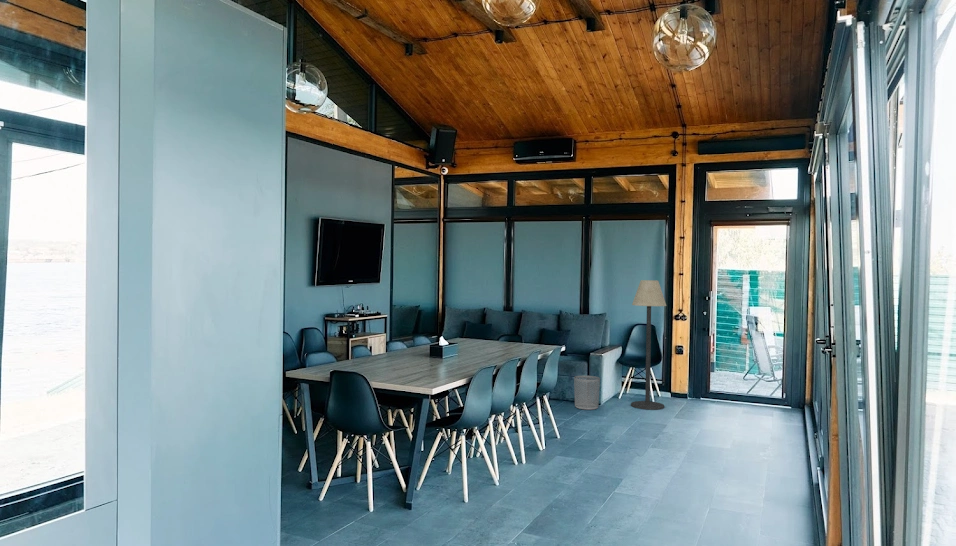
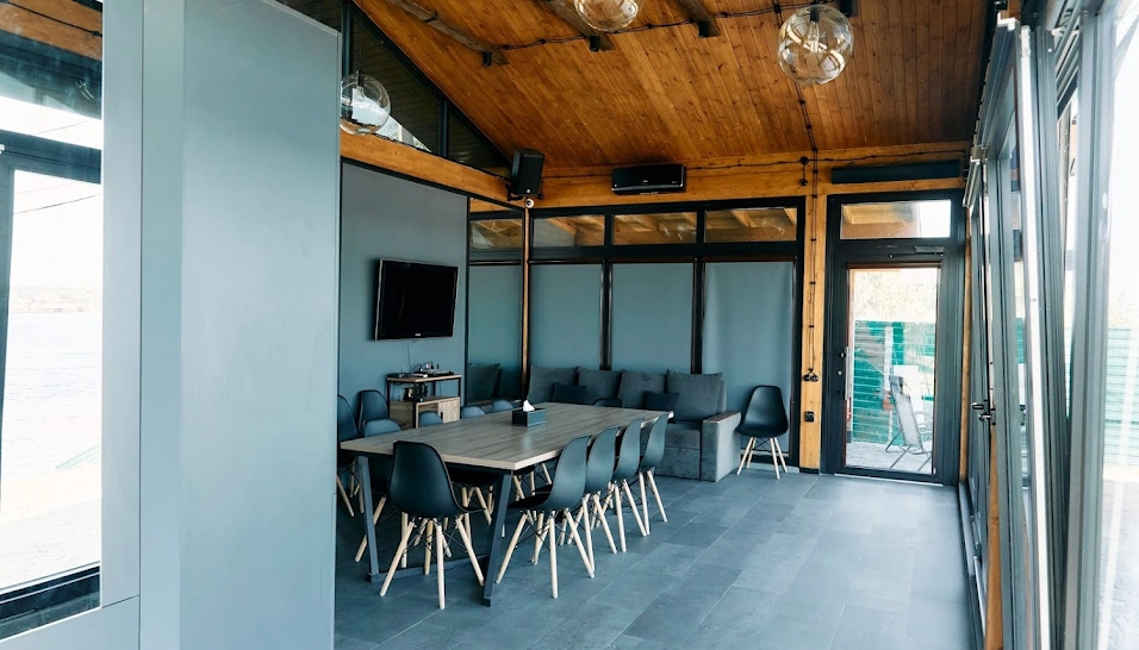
- floor lamp [630,279,667,411]
- waste bin [573,375,601,411]
